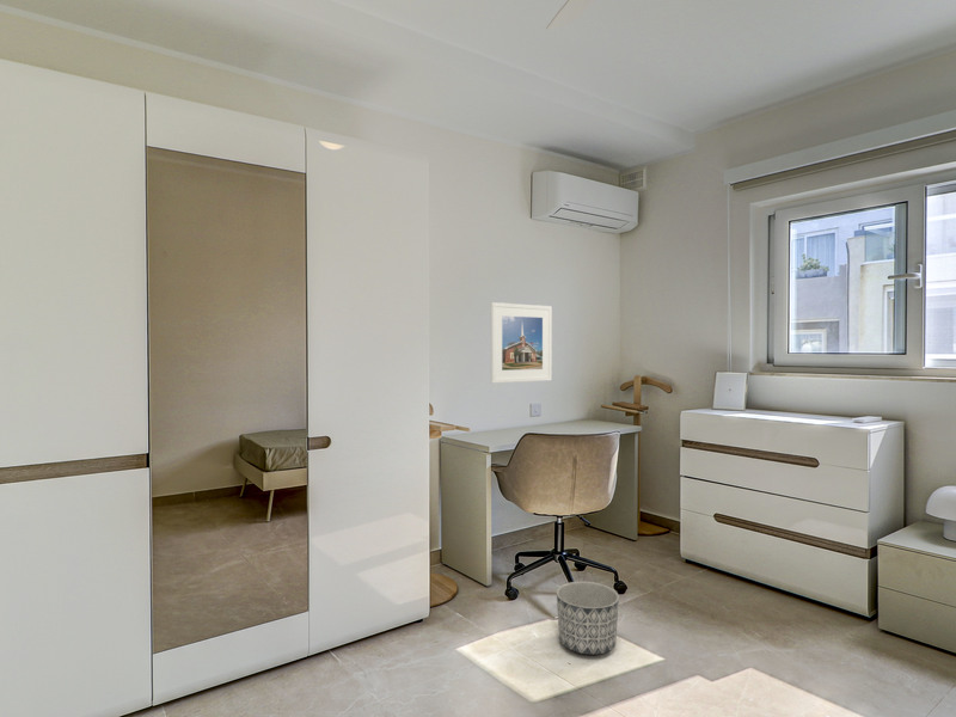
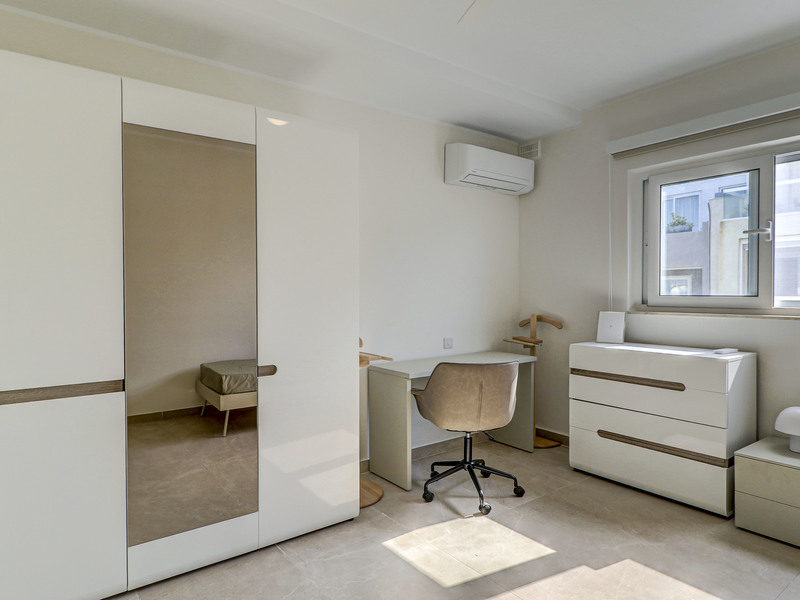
- planter [556,581,620,656]
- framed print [490,301,553,385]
